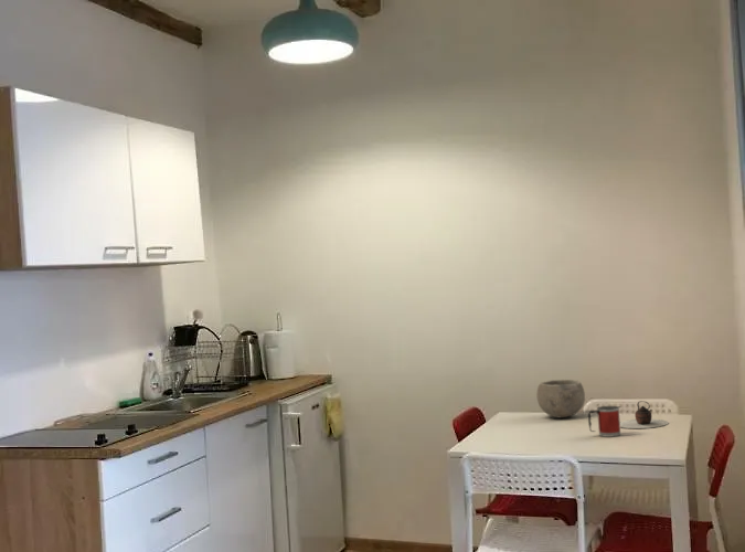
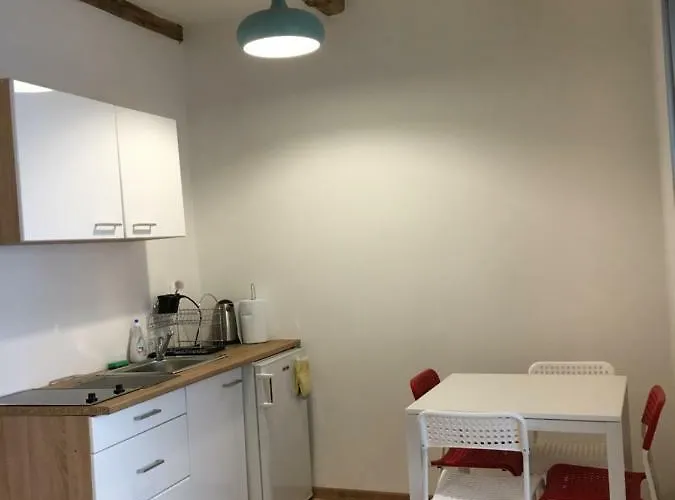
- teapot [620,400,669,429]
- bowl [535,379,586,418]
- mug [587,405,622,438]
